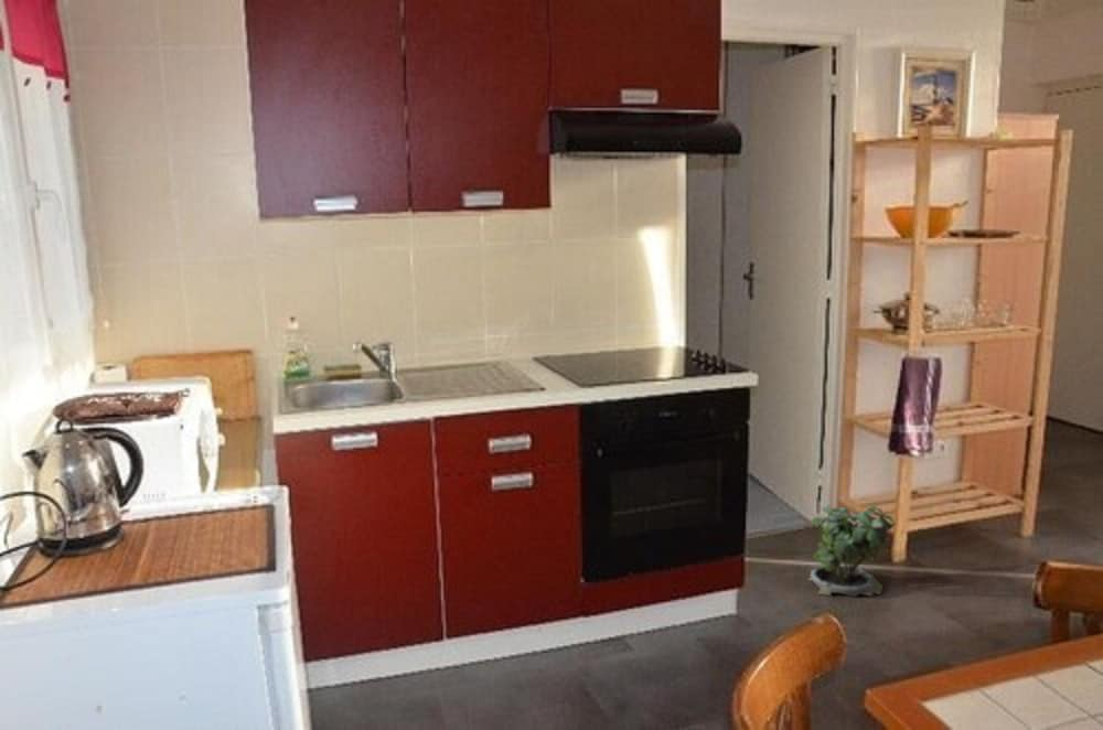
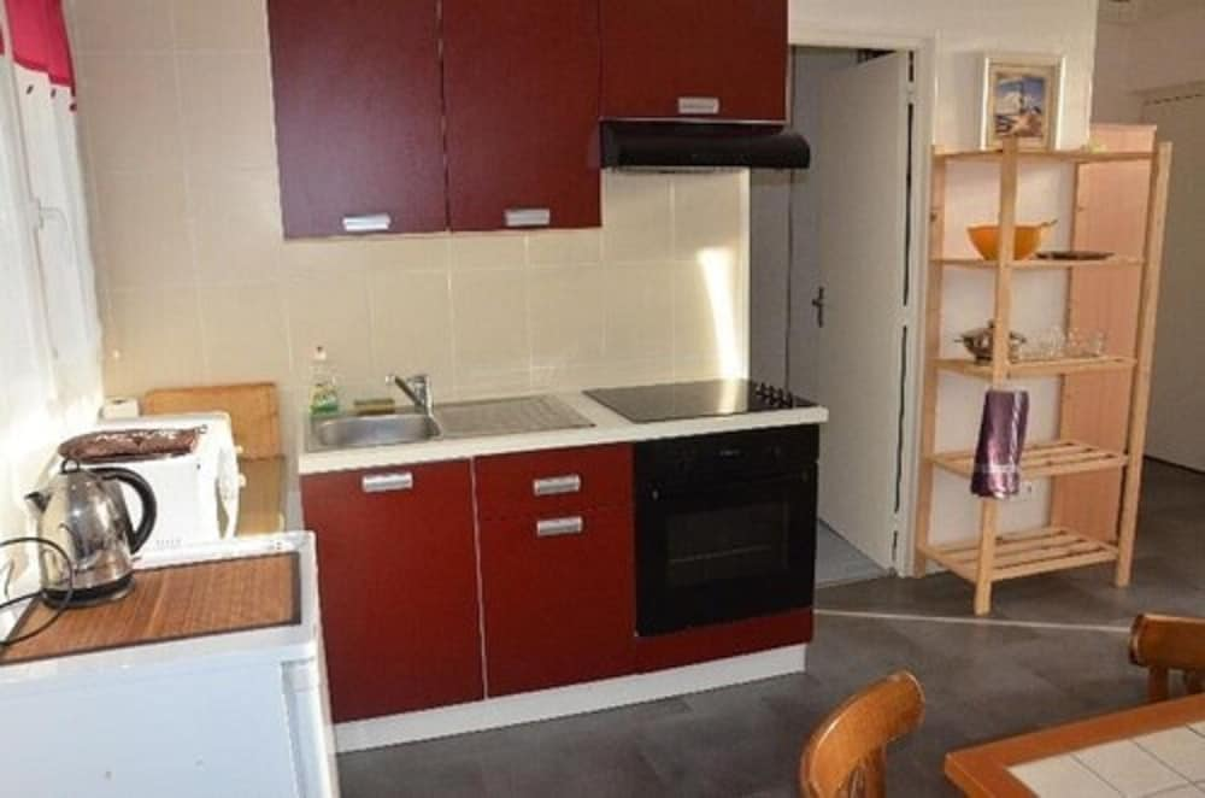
- potted plant [807,495,897,598]
